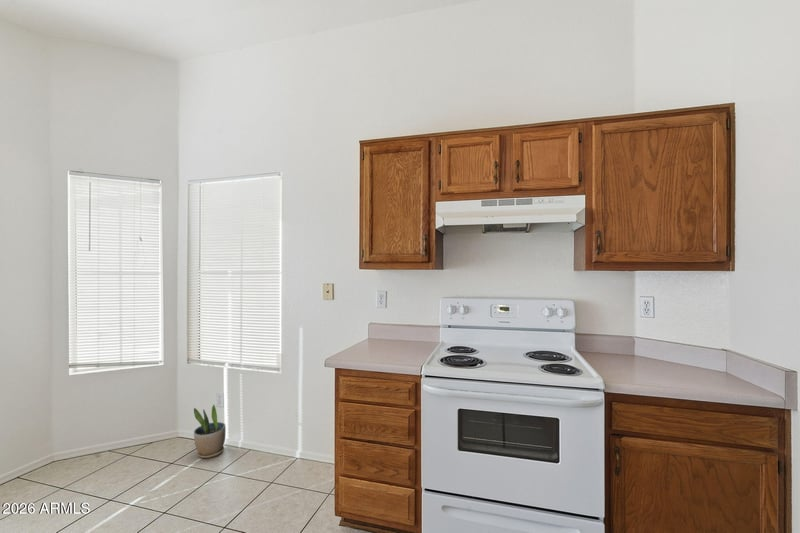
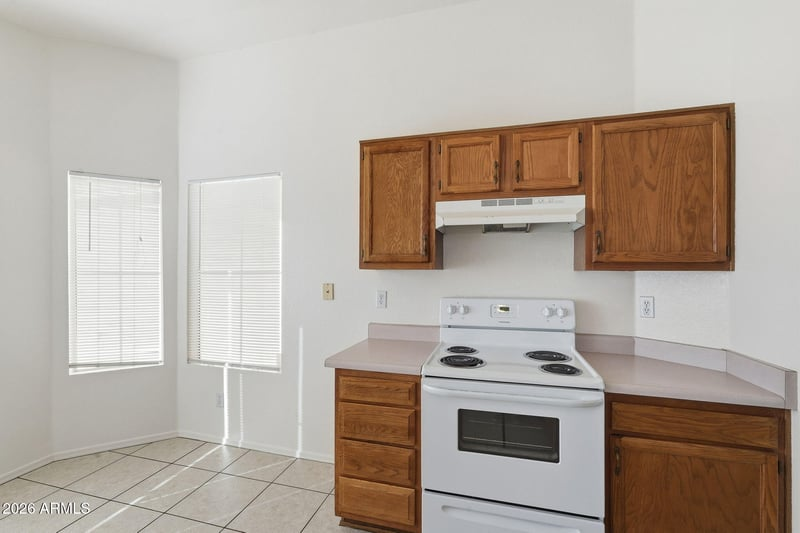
- potted plant [193,404,227,459]
